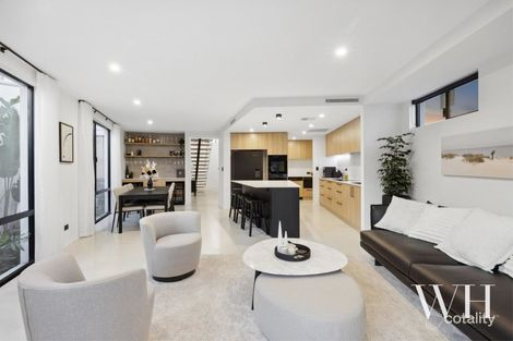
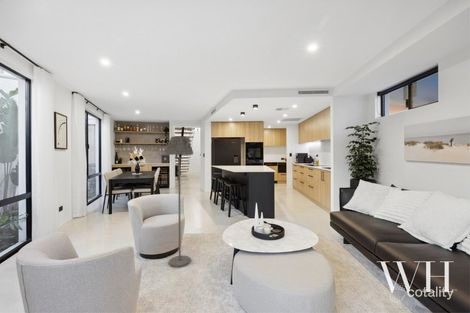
+ floor lamp [164,135,194,268]
